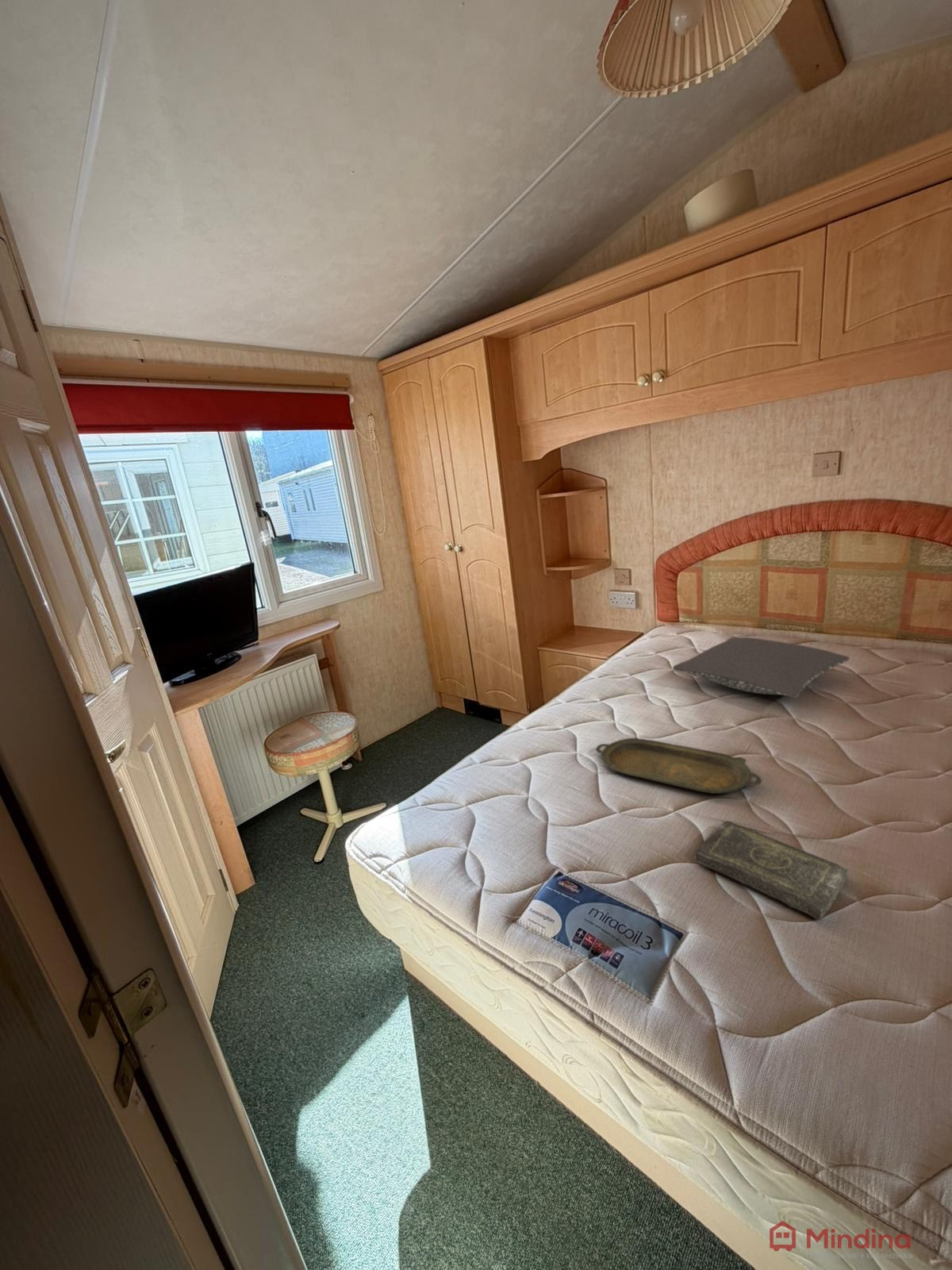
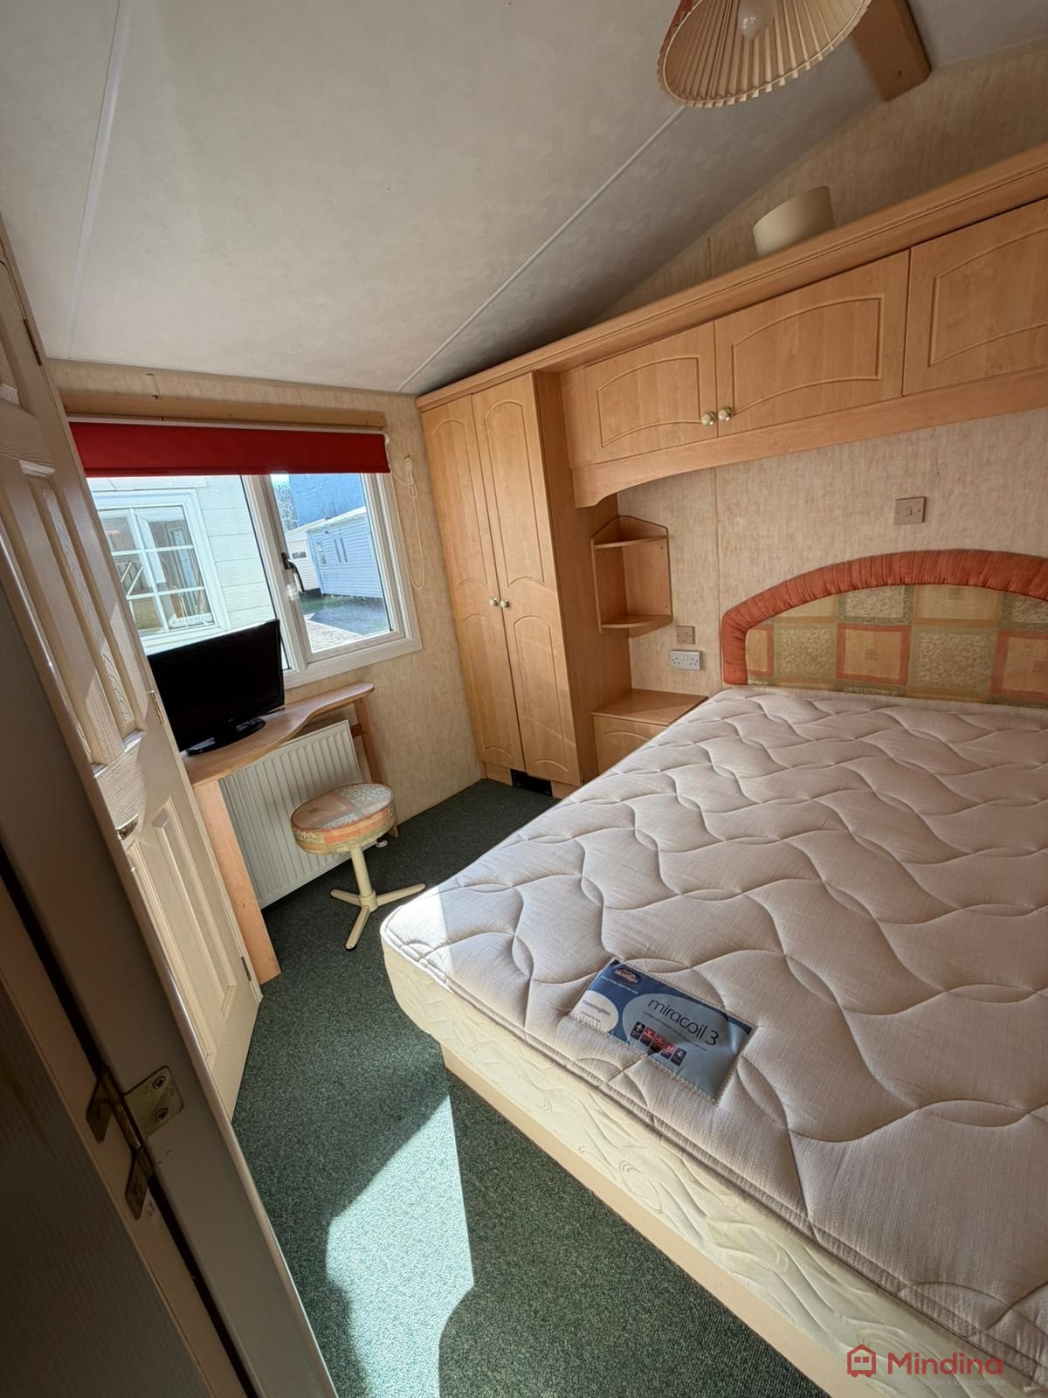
- book [693,820,849,922]
- pillow [672,637,850,698]
- serving tray [595,737,762,795]
